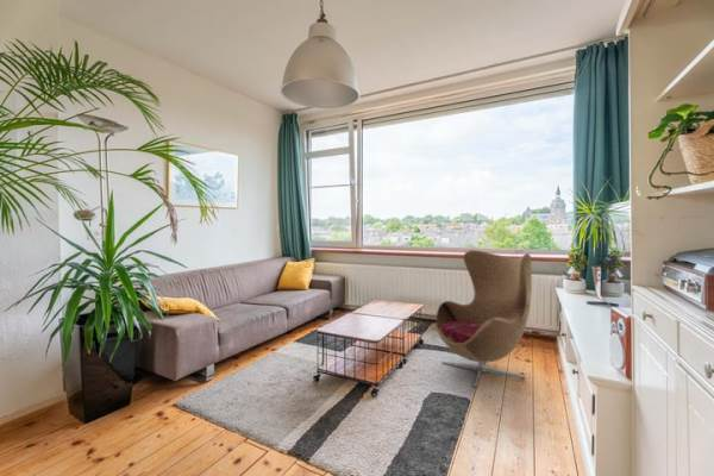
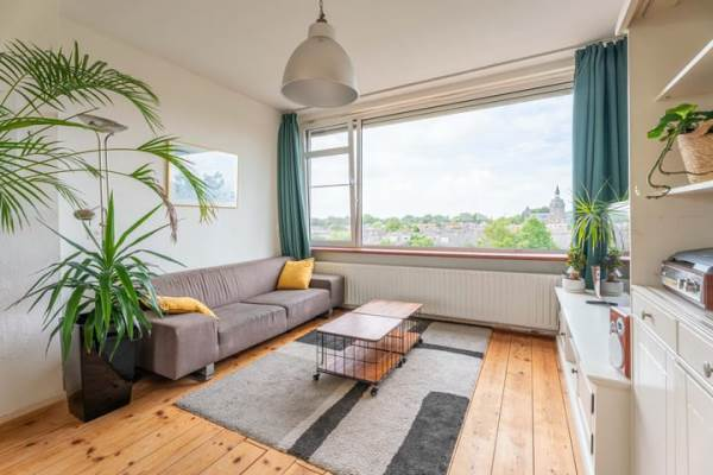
- armchair [436,249,533,389]
